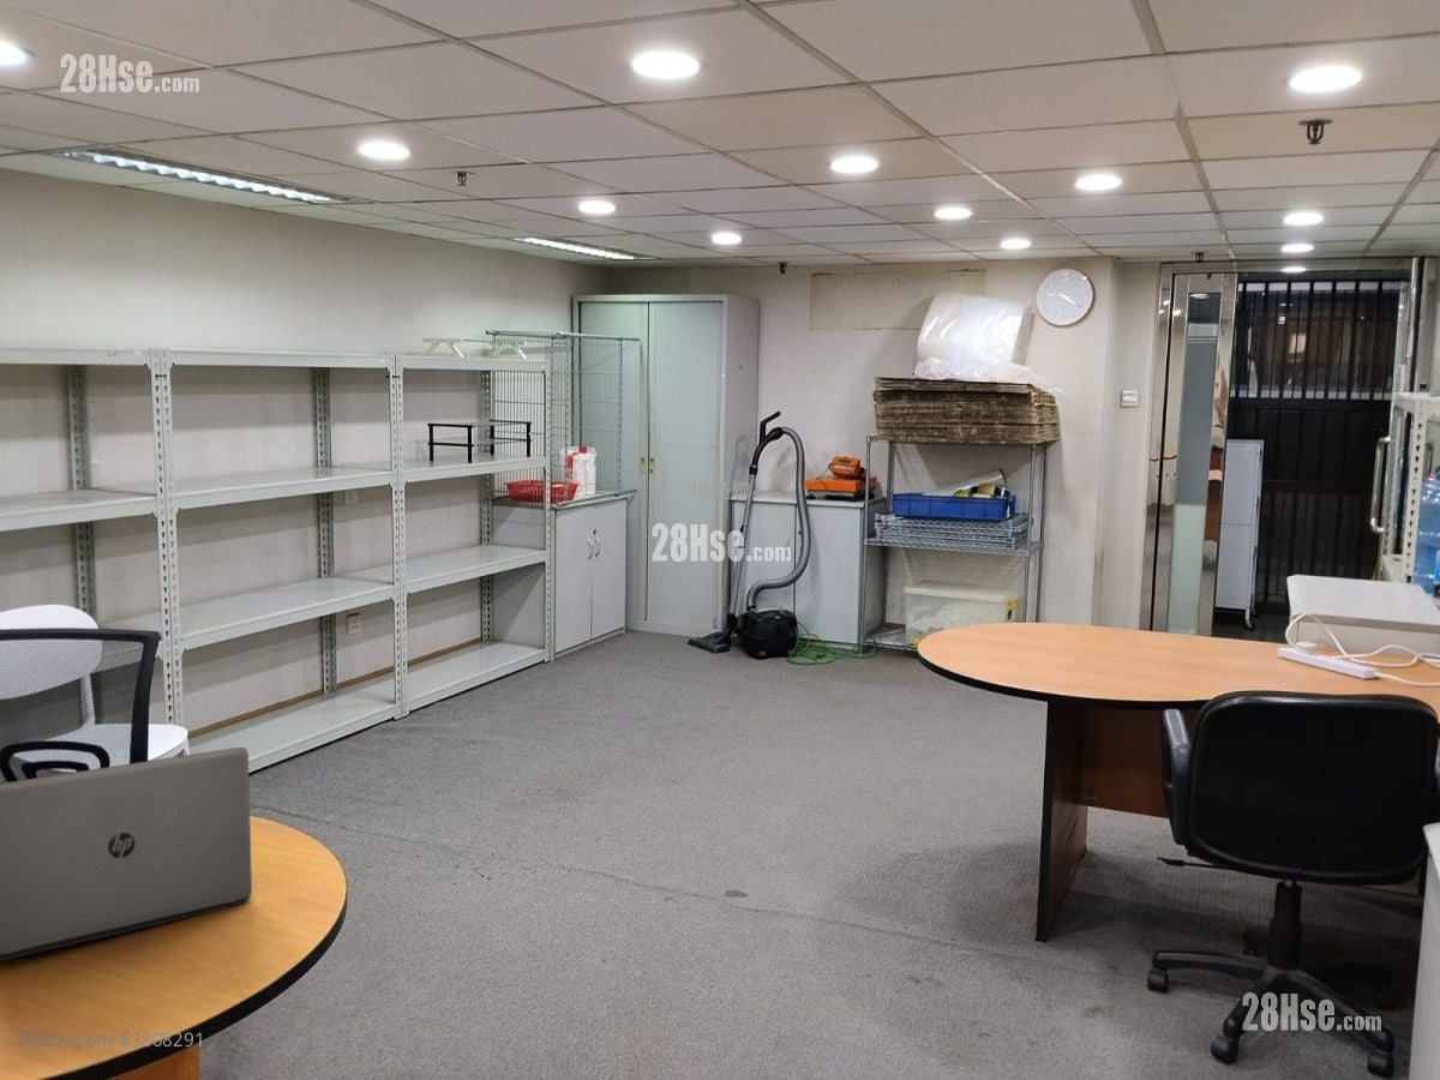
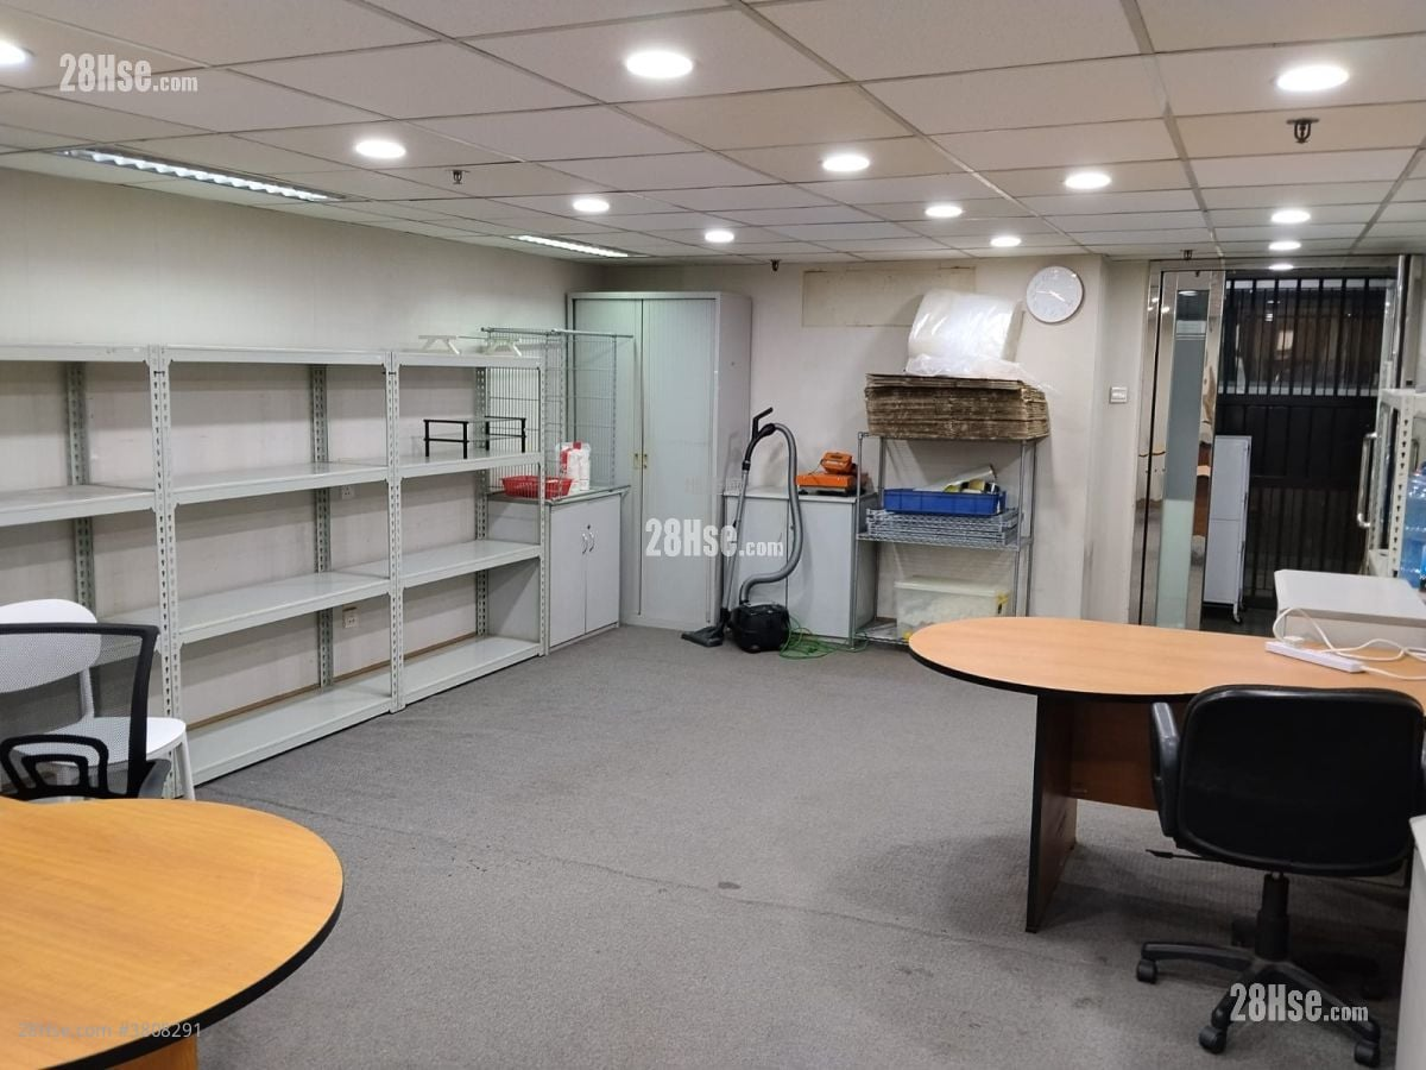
- laptop [0,746,253,962]
